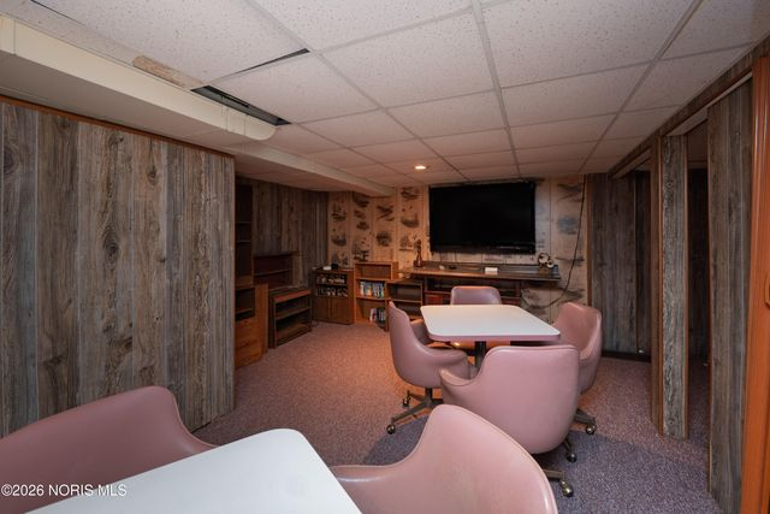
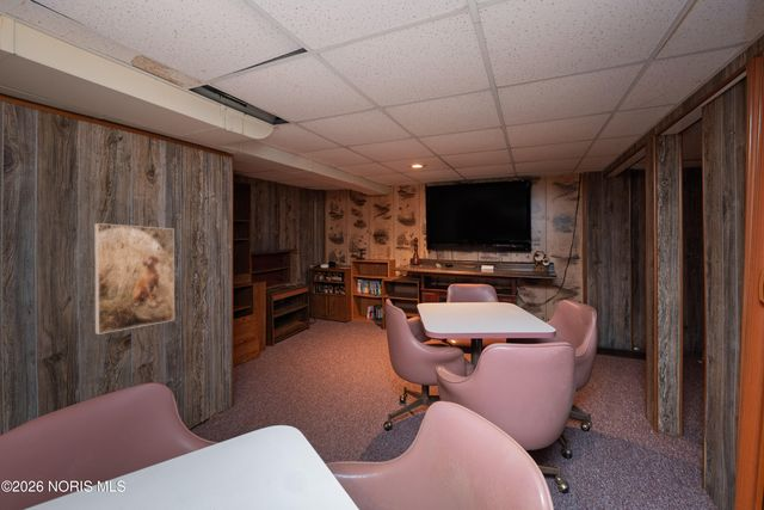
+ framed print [93,222,175,336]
